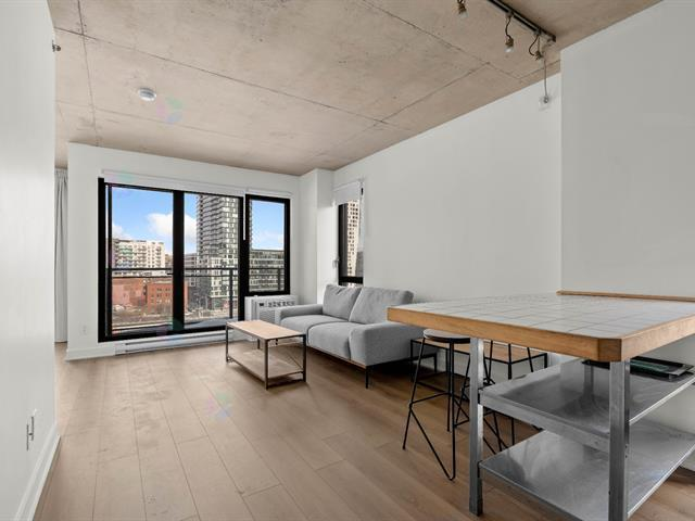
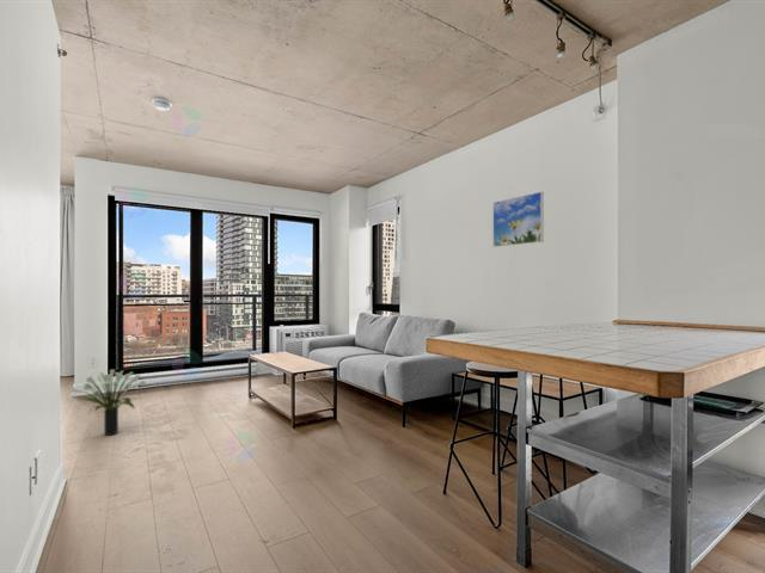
+ potted plant [71,368,147,437]
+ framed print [492,191,545,248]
